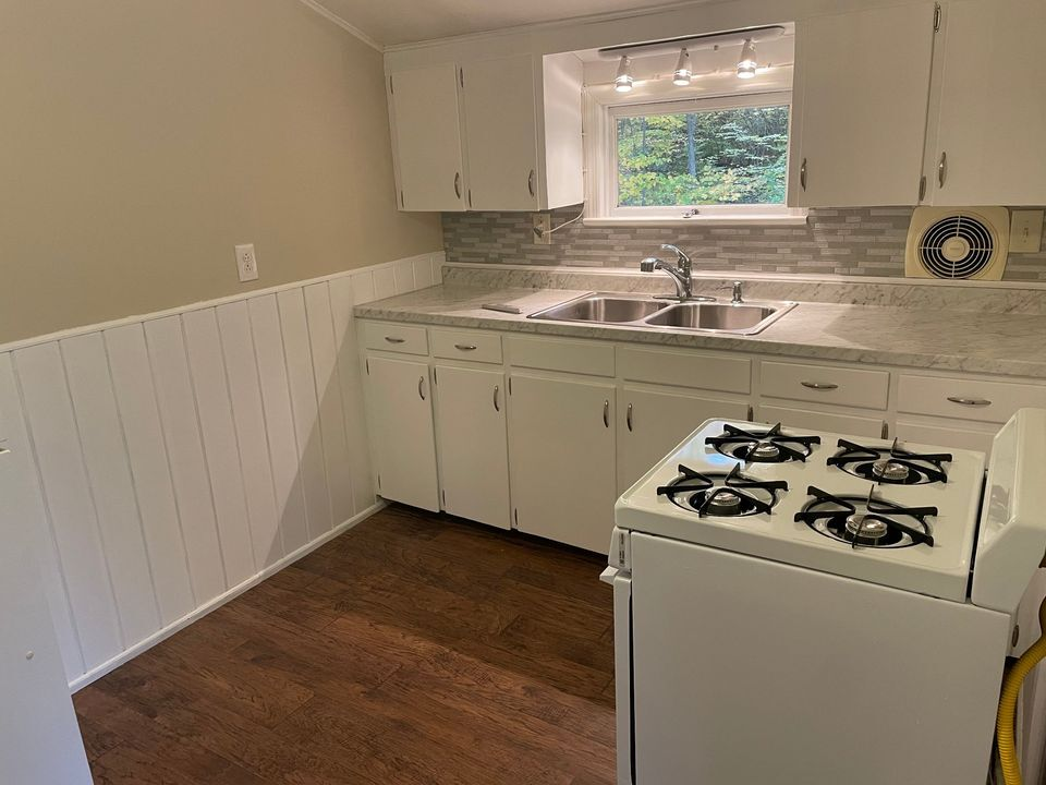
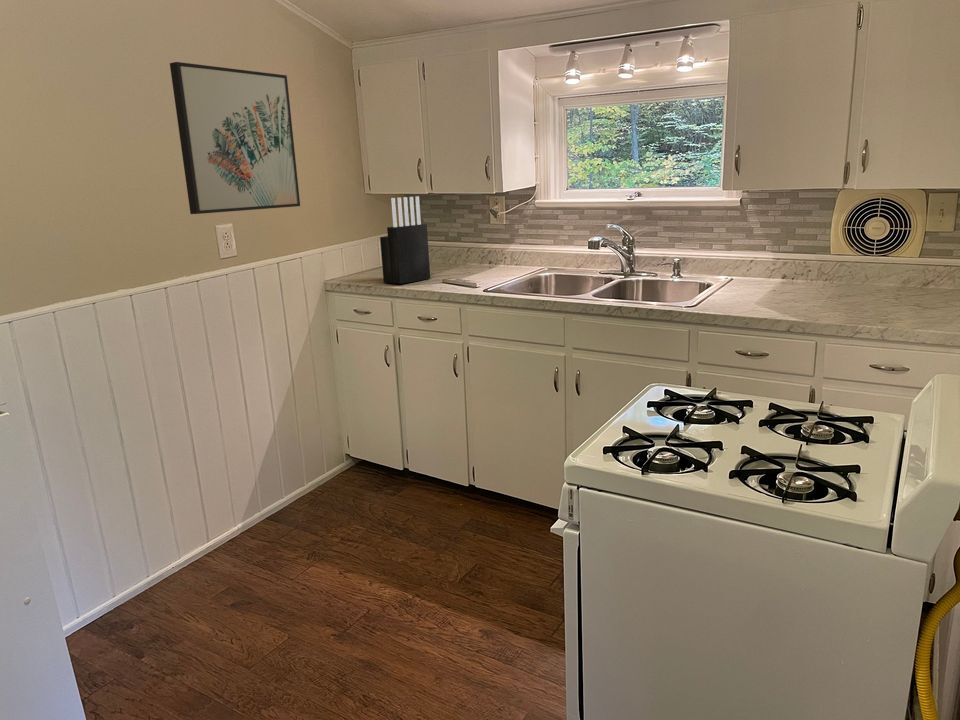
+ wall art [169,61,301,215]
+ knife block [379,195,431,285]
